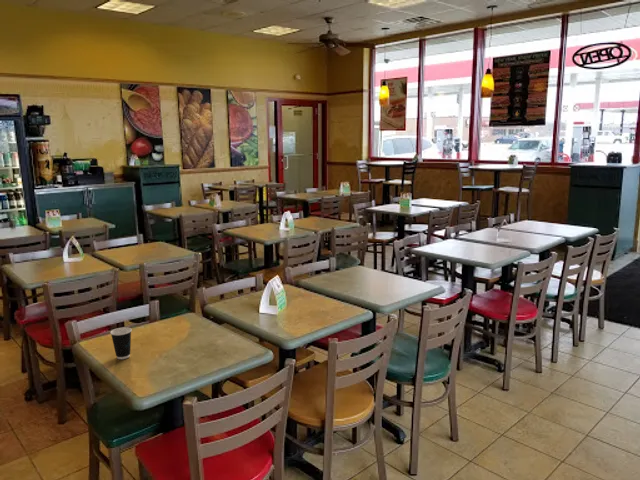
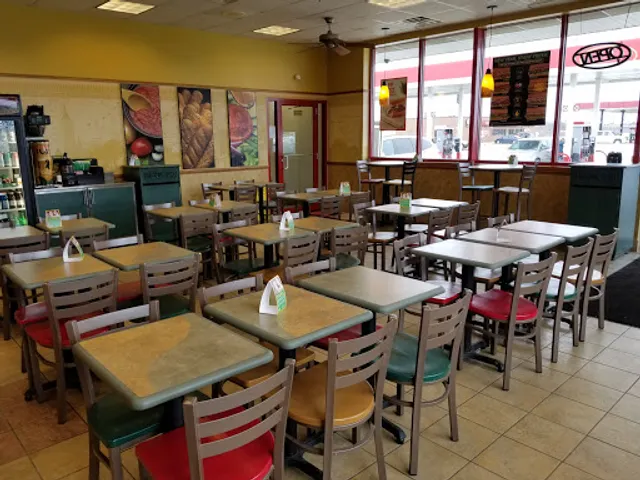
- dixie cup [109,326,133,360]
